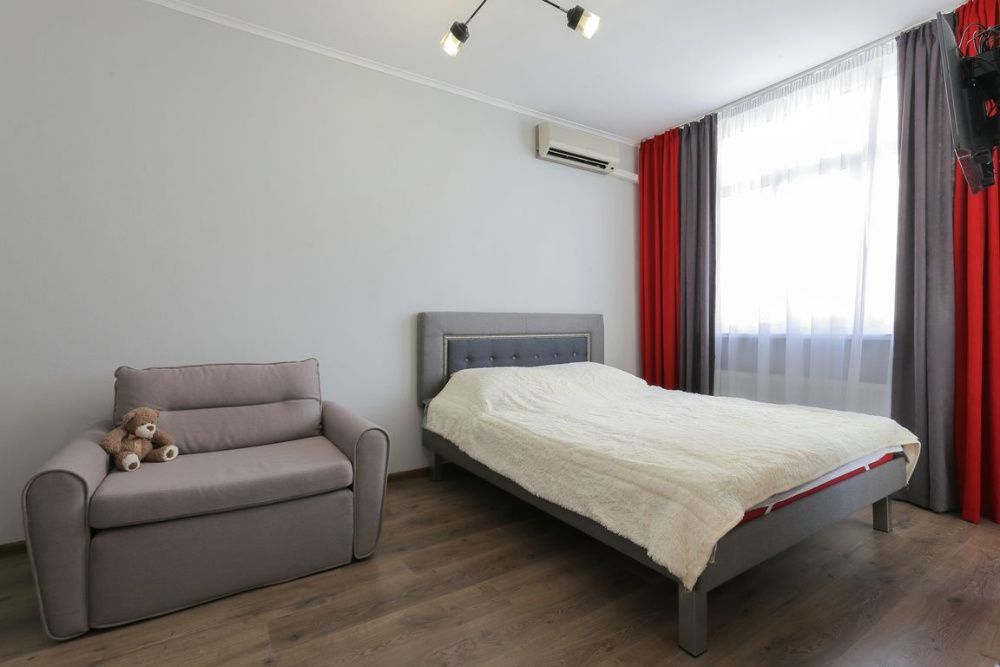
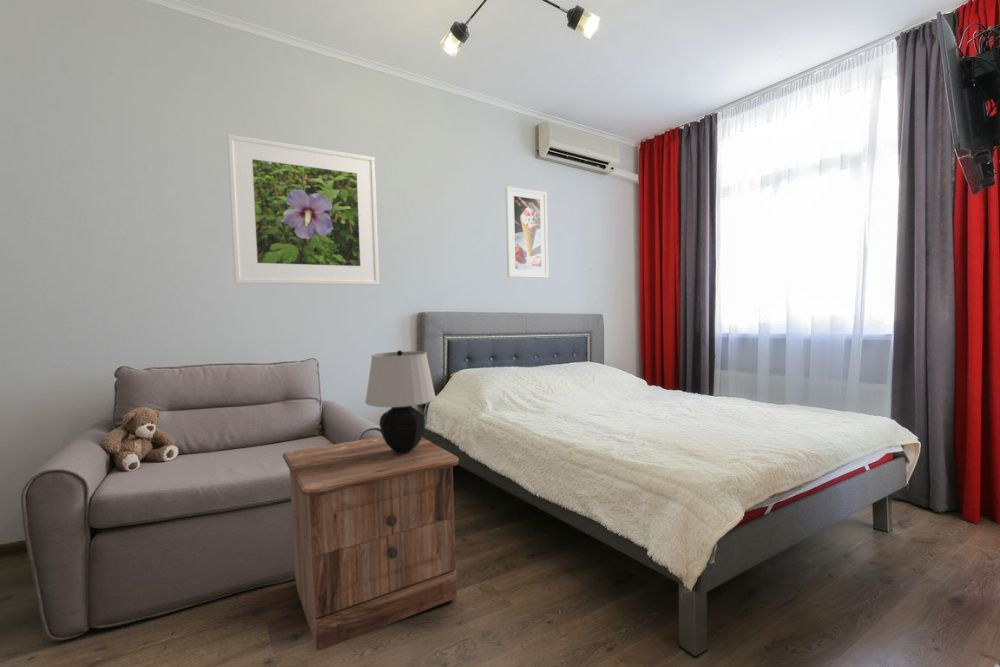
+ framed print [226,133,380,286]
+ nightstand [282,435,460,651]
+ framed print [504,185,549,279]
+ table lamp [364,349,437,453]
